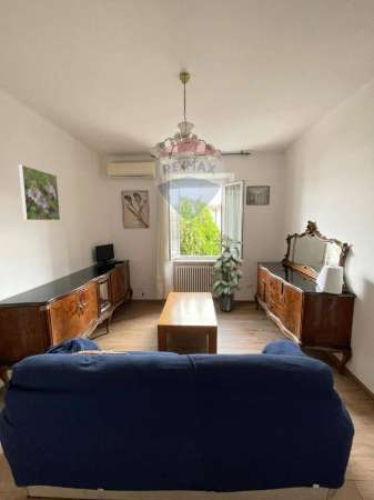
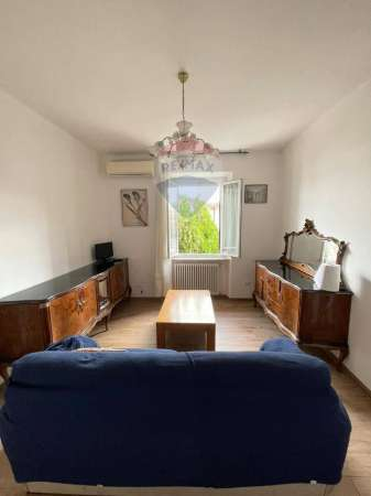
- indoor plant [206,233,246,312]
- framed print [18,163,61,221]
